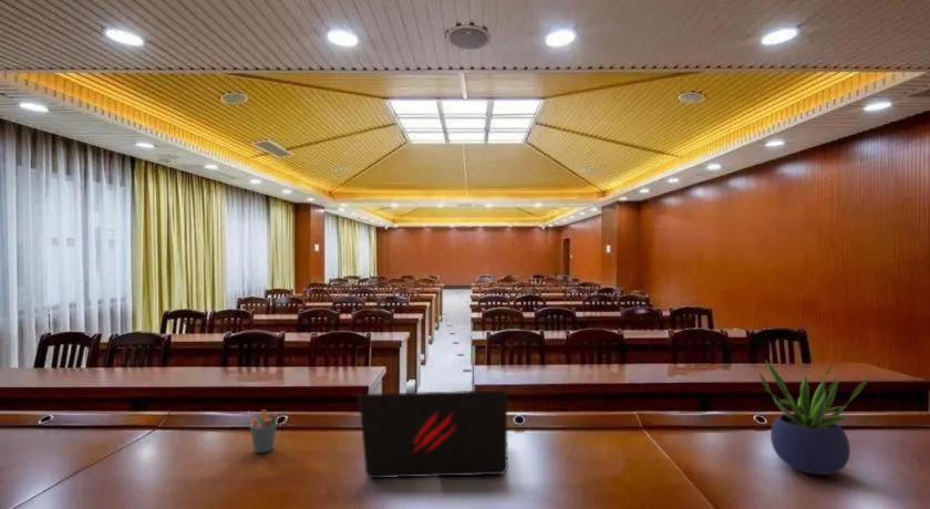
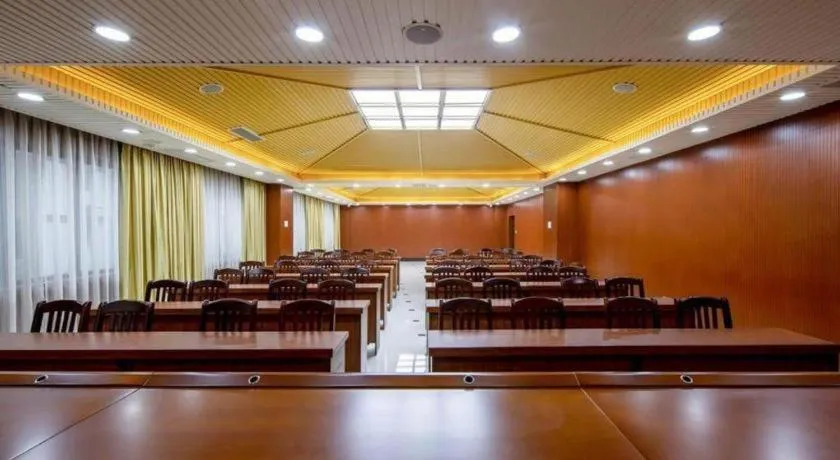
- potted plant [757,359,871,476]
- pen holder [247,408,279,454]
- laptop [358,389,509,479]
